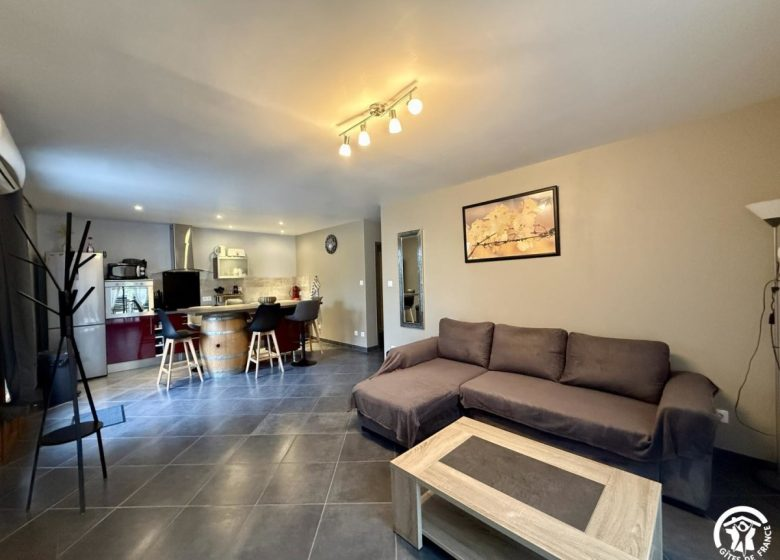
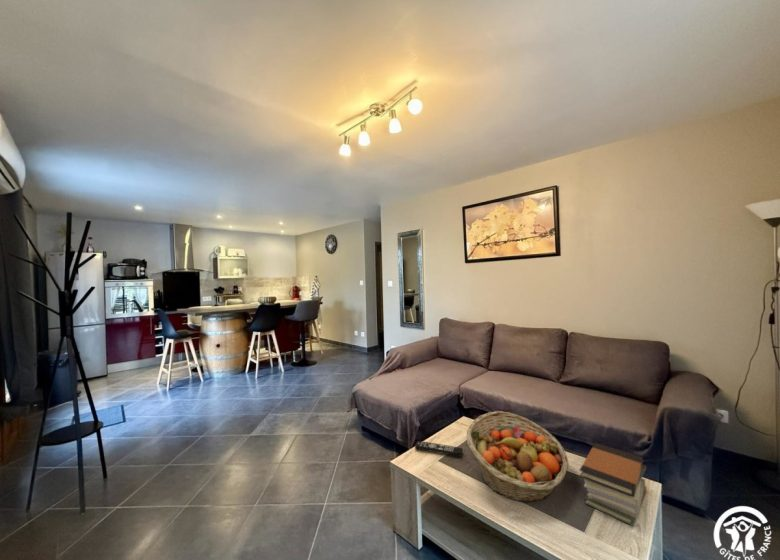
+ fruit basket [465,410,570,503]
+ remote control [414,440,463,458]
+ book stack [579,442,648,527]
